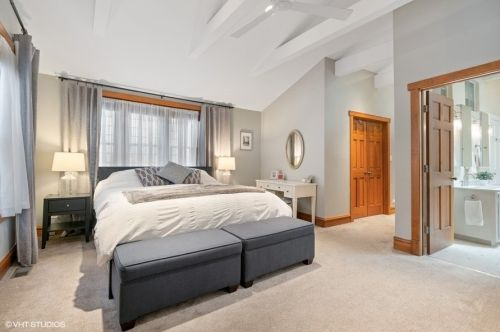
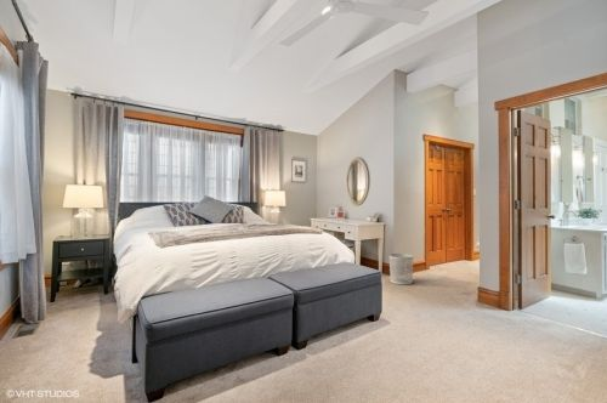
+ waste bin [388,252,414,285]
